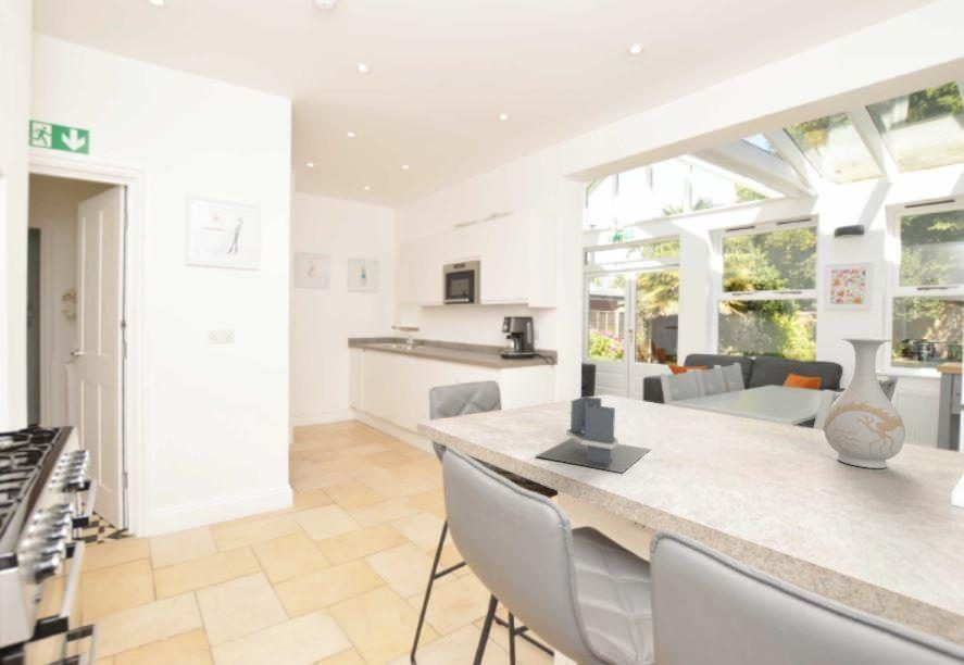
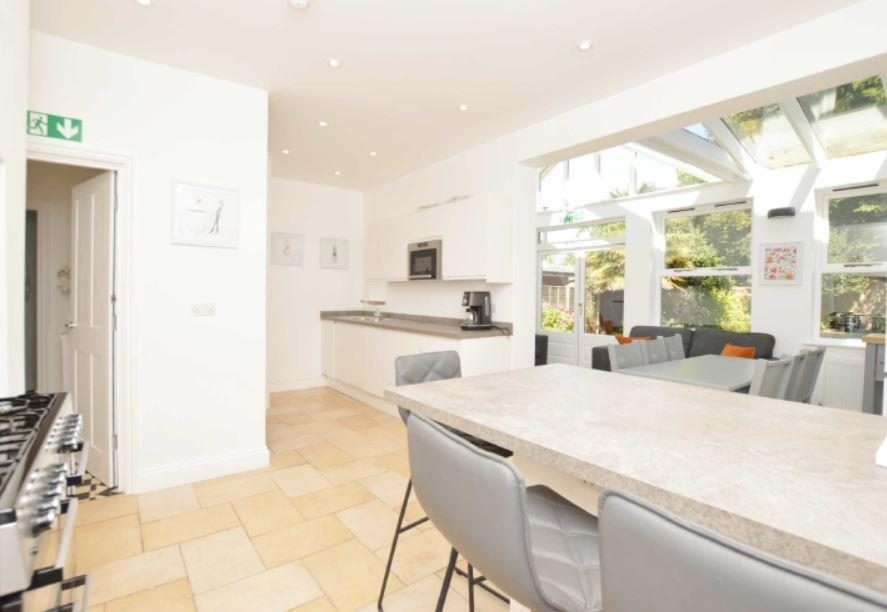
- utensil holder [535,396,652,474]
- vase [823,337,906,469]
